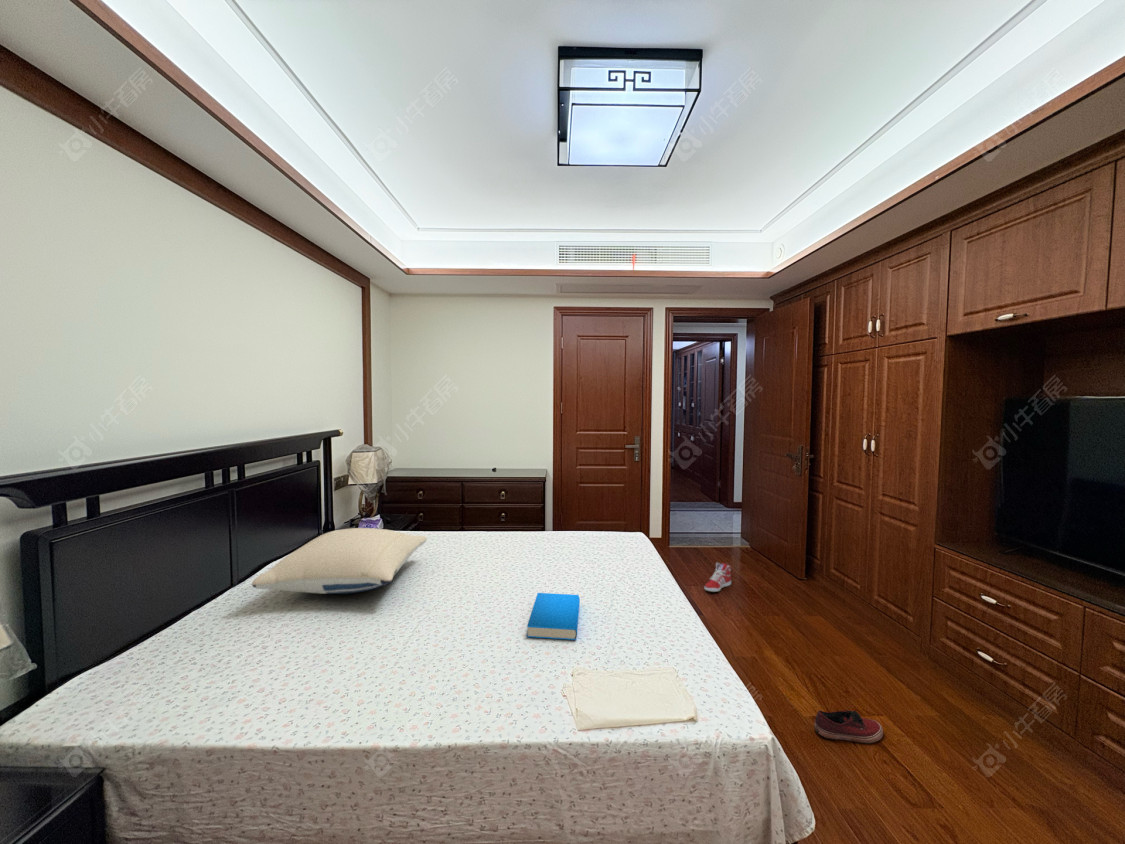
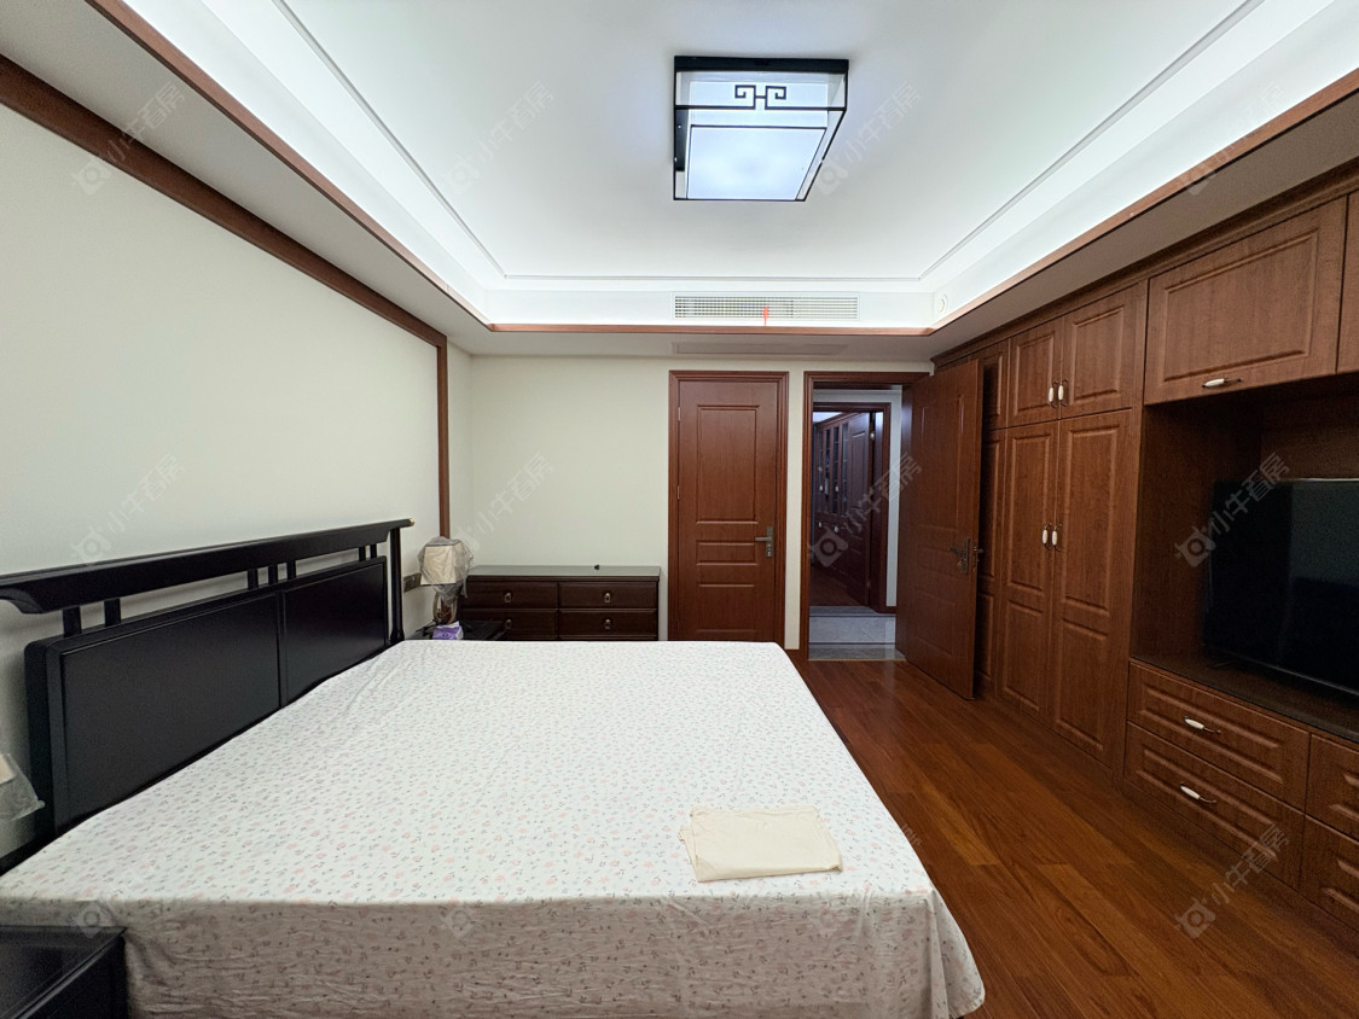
- shoe [813,709,884,744]
- pillow [251,527,428,595]
- sneaker [703,562,732,593]
- book [526,592,581,641]
